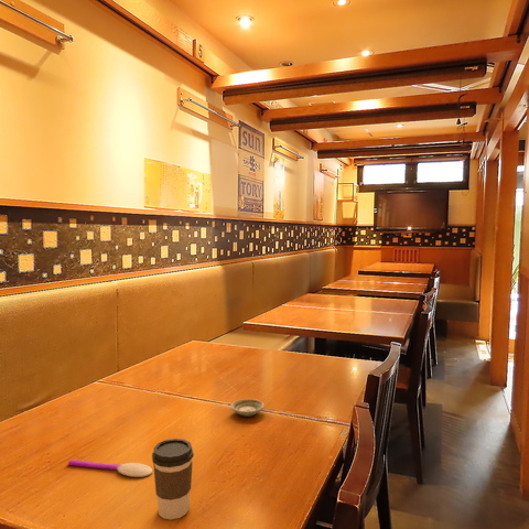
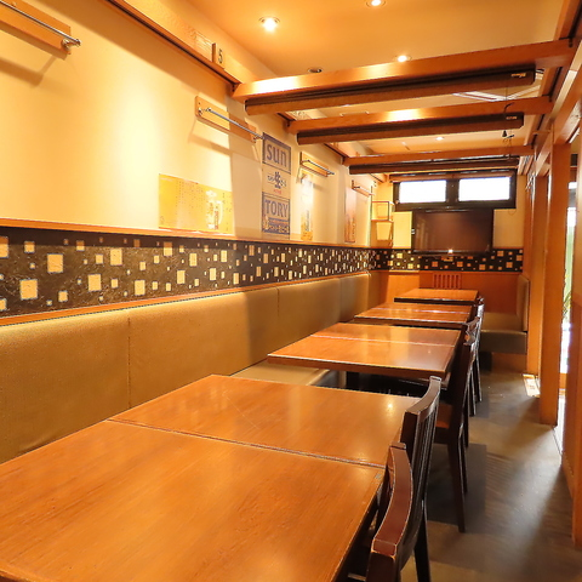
- saucer [229,398,266,418]
- spoon [67,458,153,478]
- coffee cup [151,438,195,520]
